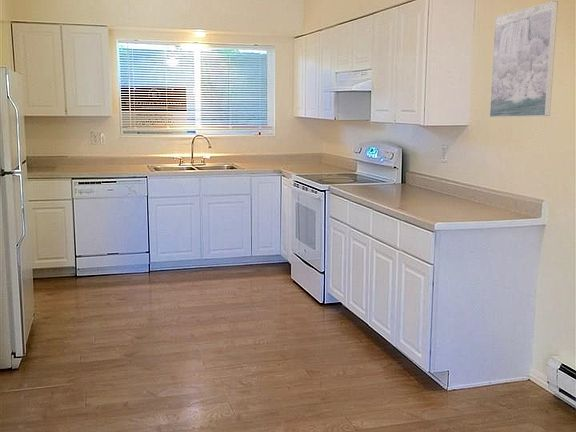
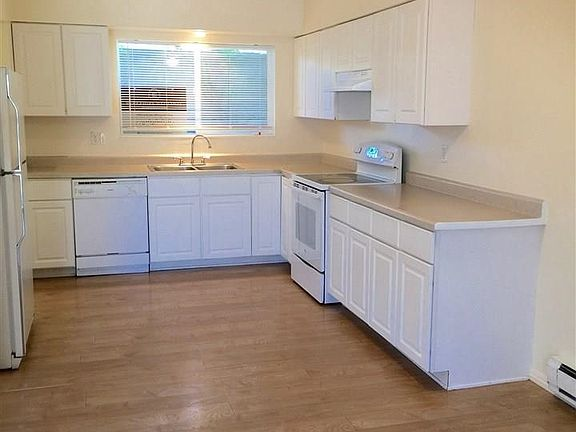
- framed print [489,0,559,118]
